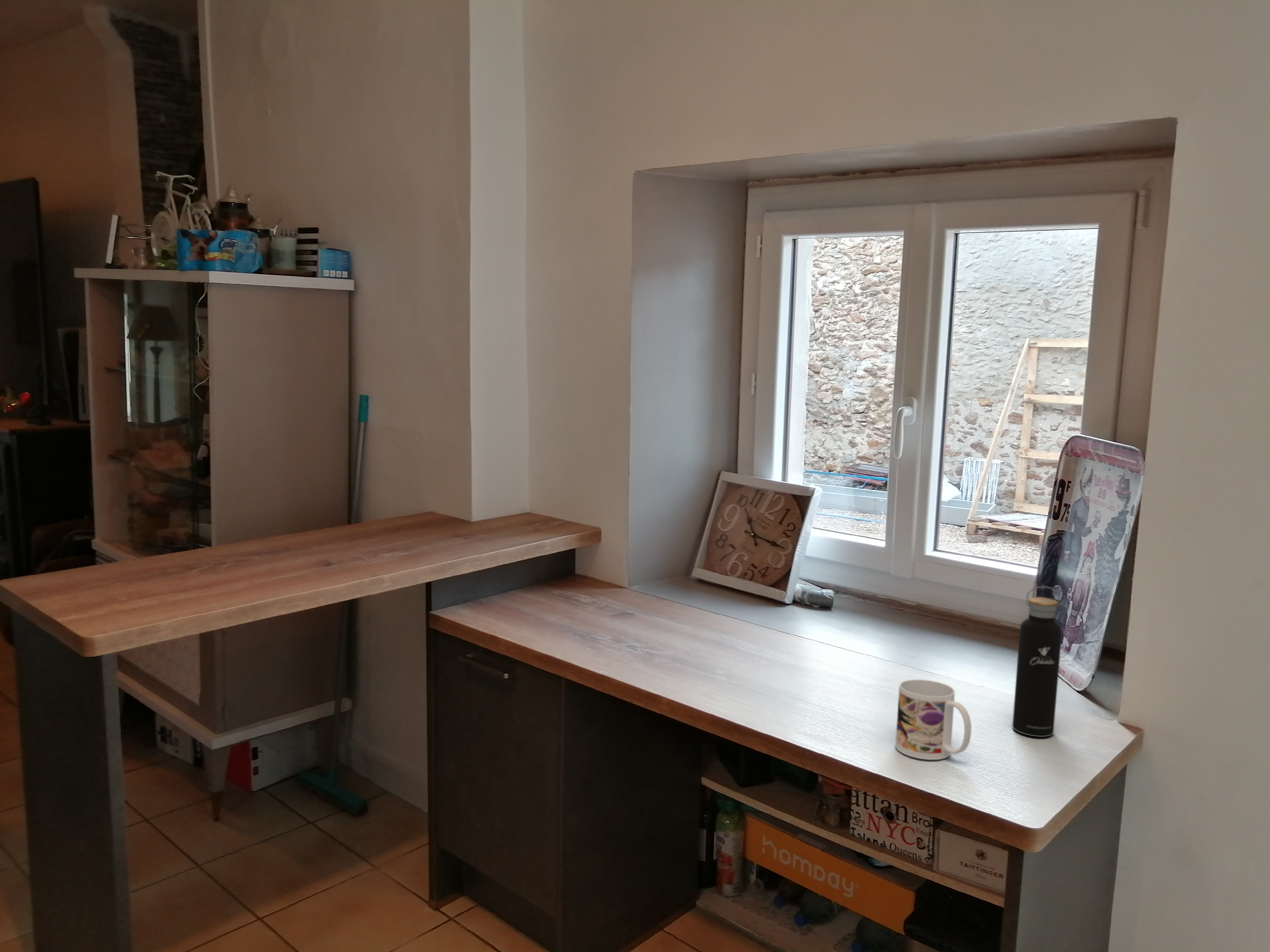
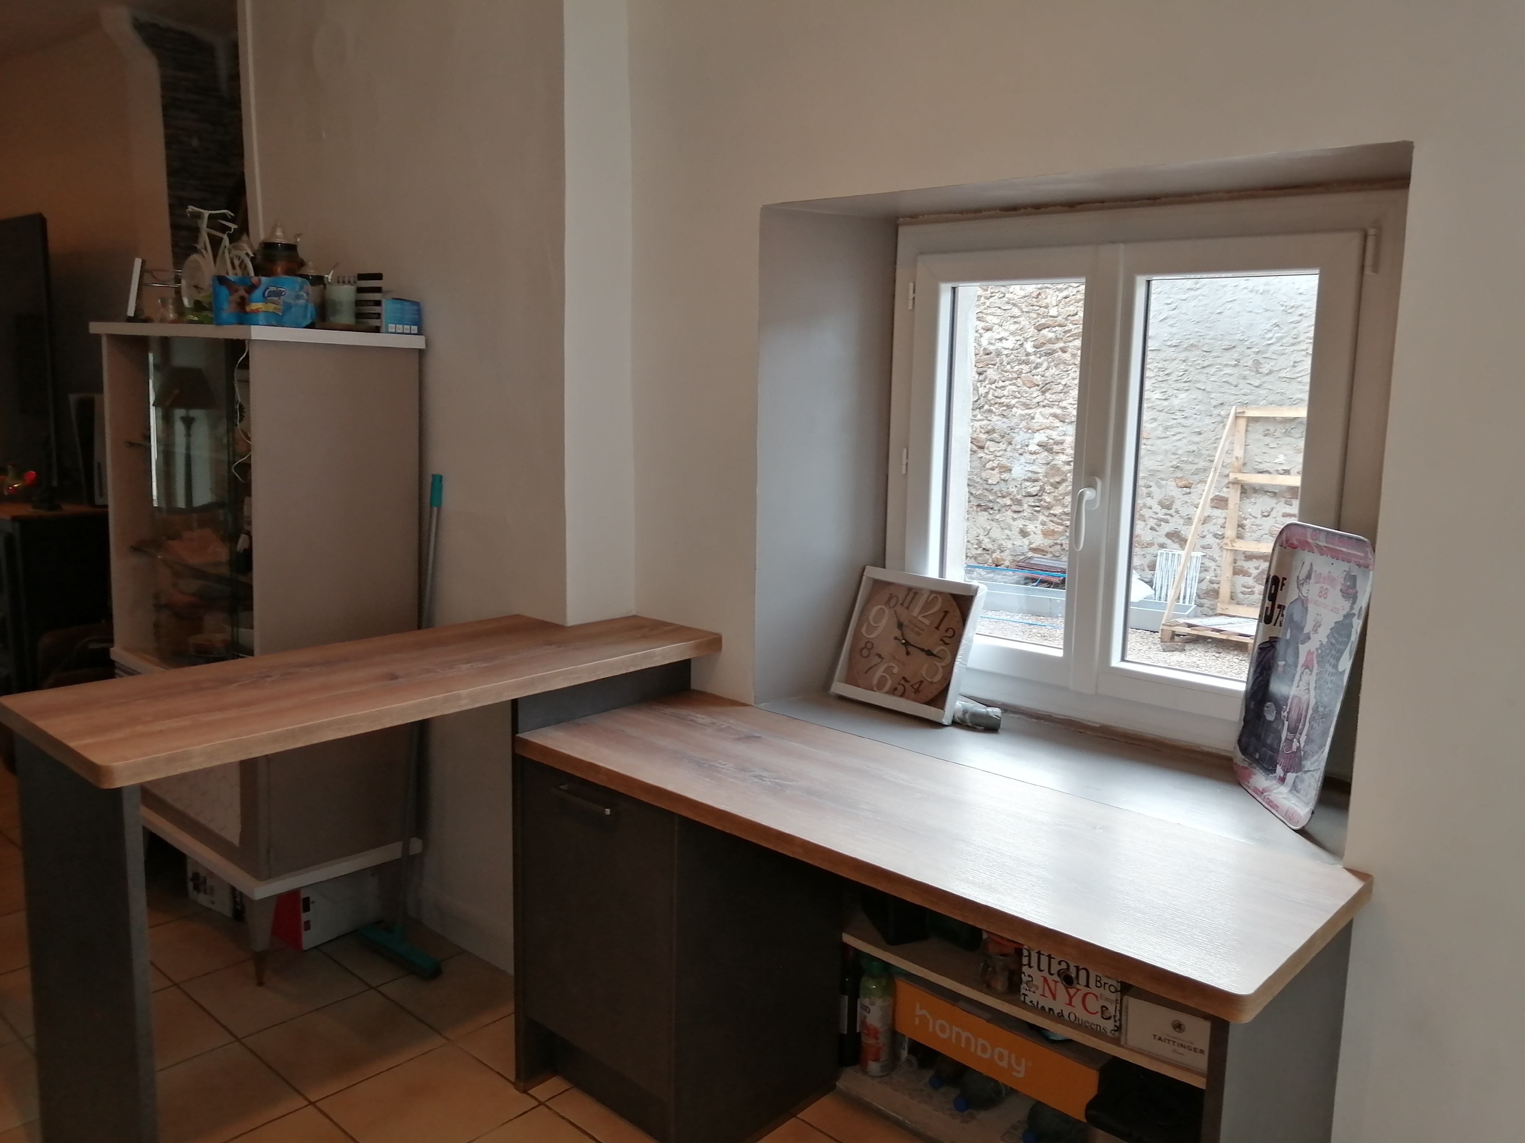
- mug [895,679,971,760]
- water bottle [1012,586,1062,737]
